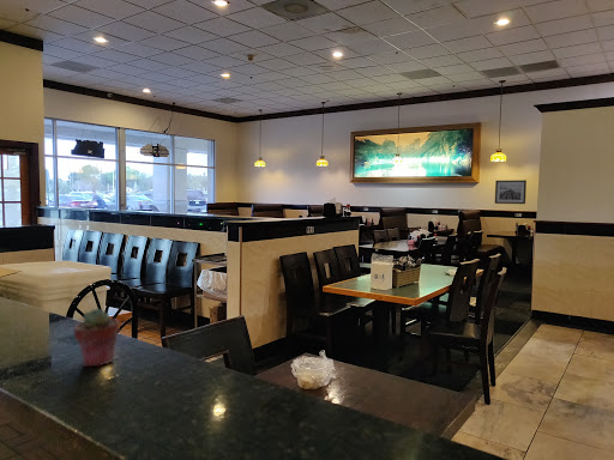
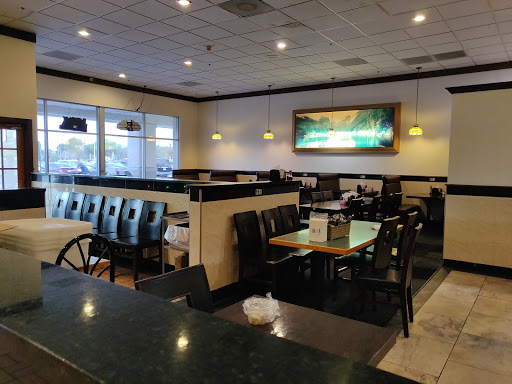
- potted succulent [72,307,121,368]
- wall art [494,178,528,205]
